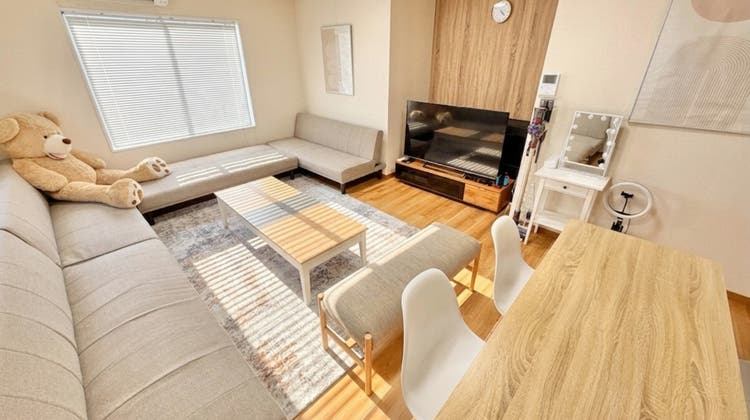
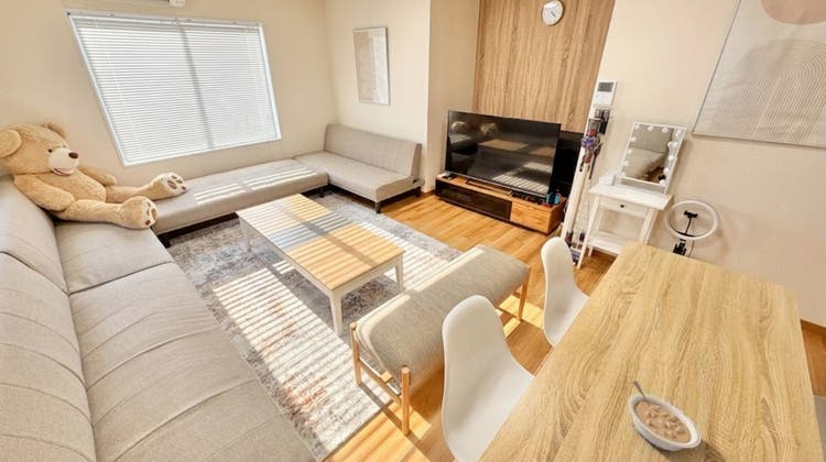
+ legume [627,380,702,452]
